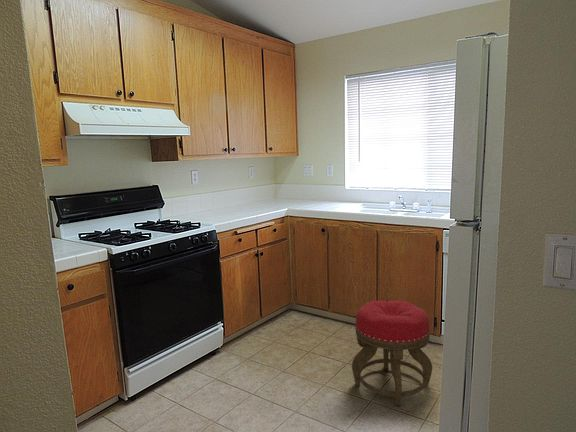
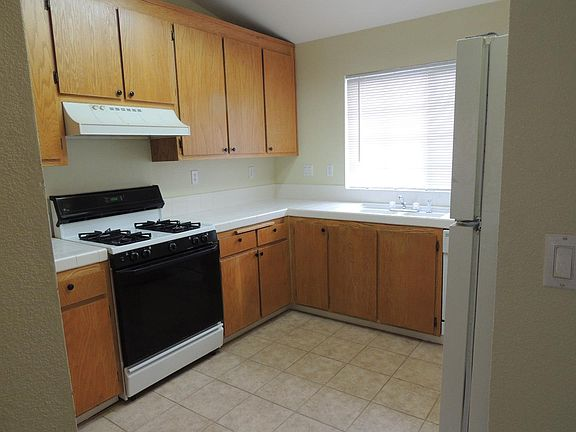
- stool [351,300,433,406]
